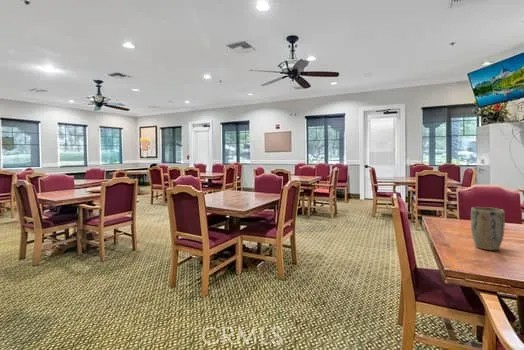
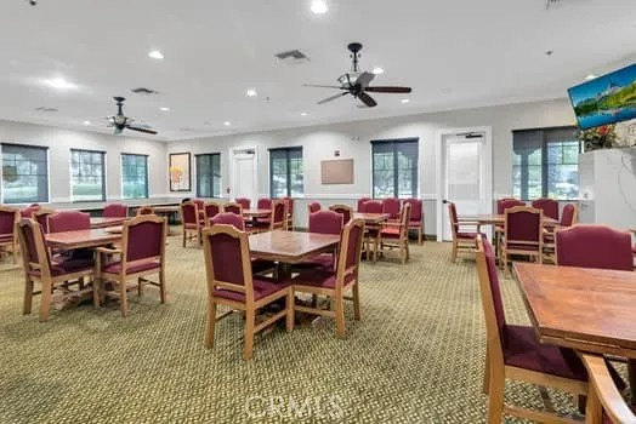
- plant pot [470,206,506,251]
